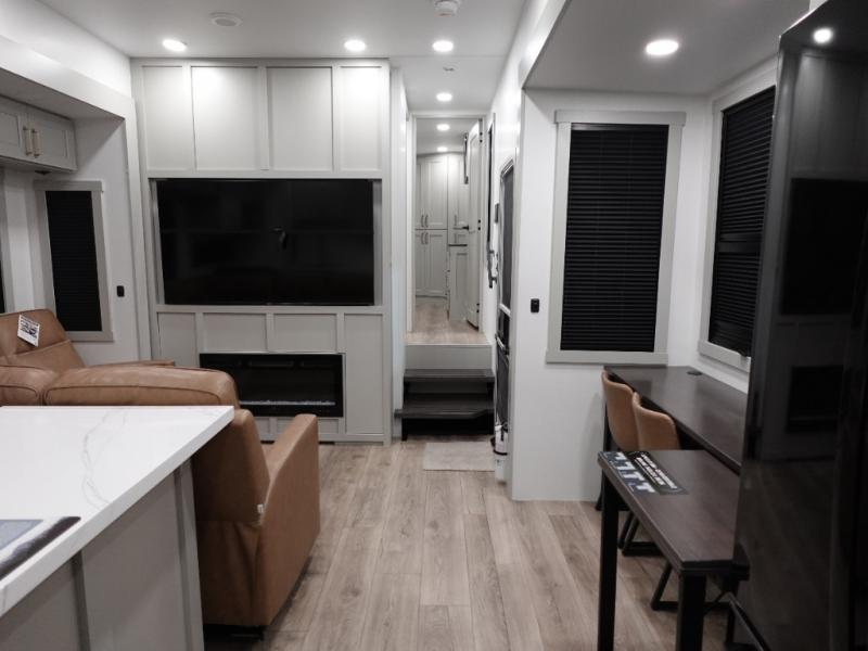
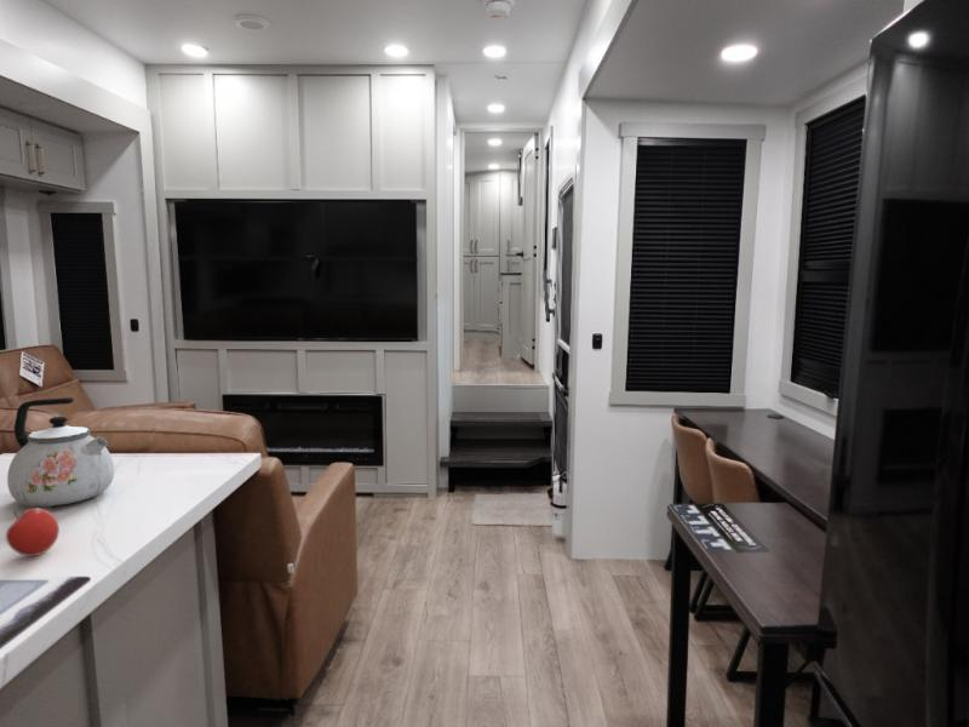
+ fruit [5,506,61,557]
+ kettle [6,396,115,508]
